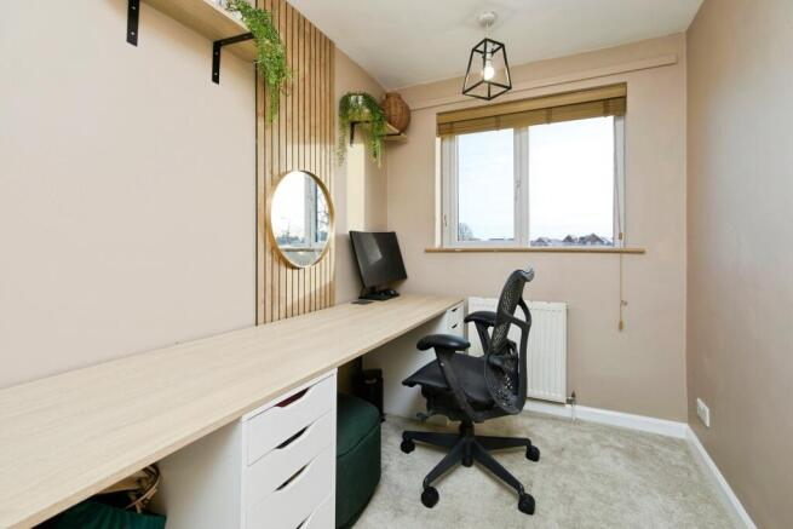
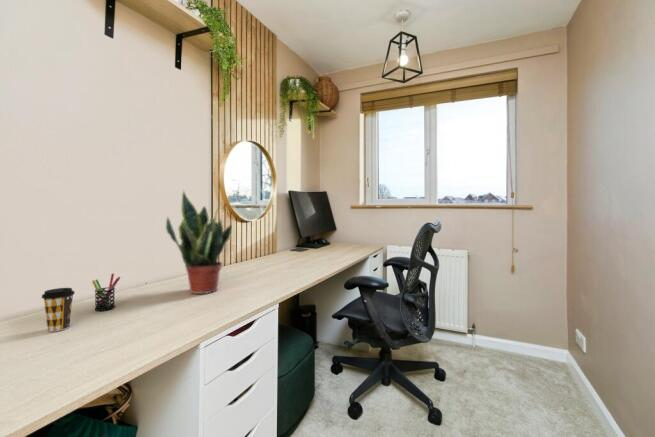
+ coffee cup [40,287,76,333]
+ potted plant [165,189,233,295]
+ pen holder [91,273,121,312]
